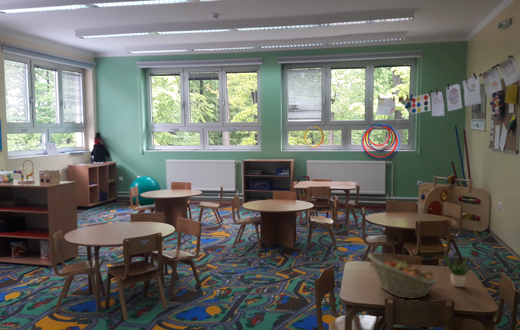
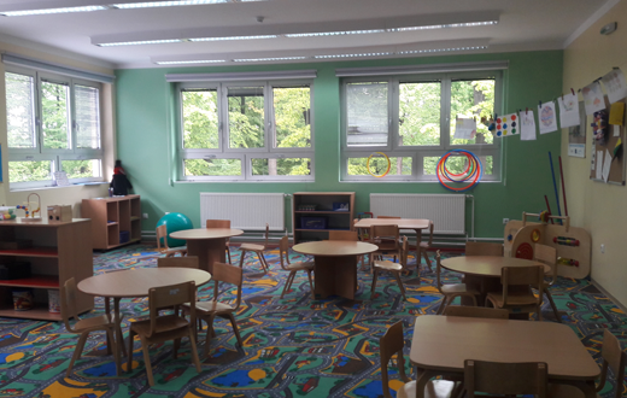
- fruit basket [367,252,438,300]
- potted plant [444,247,473,288]
